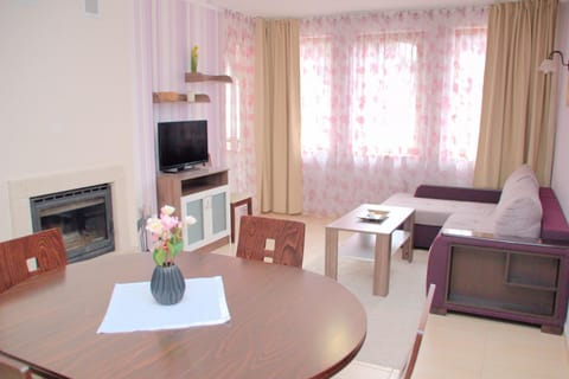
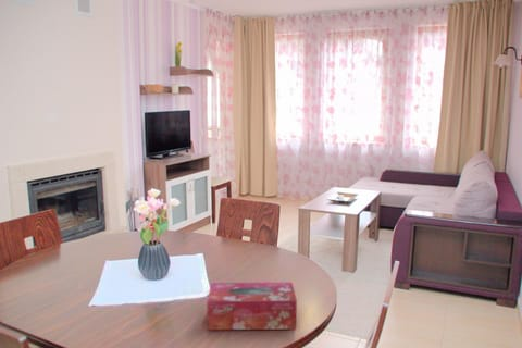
+ tissue box [207,282,298,331]
